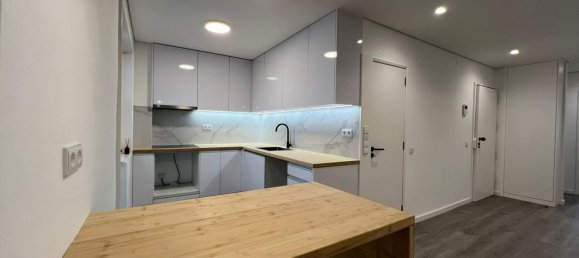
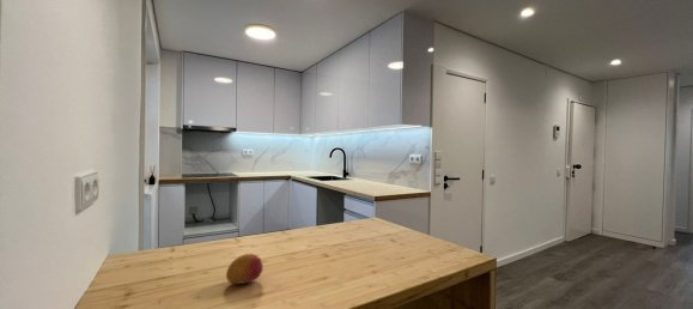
+ fruit [225,253,263,285]
